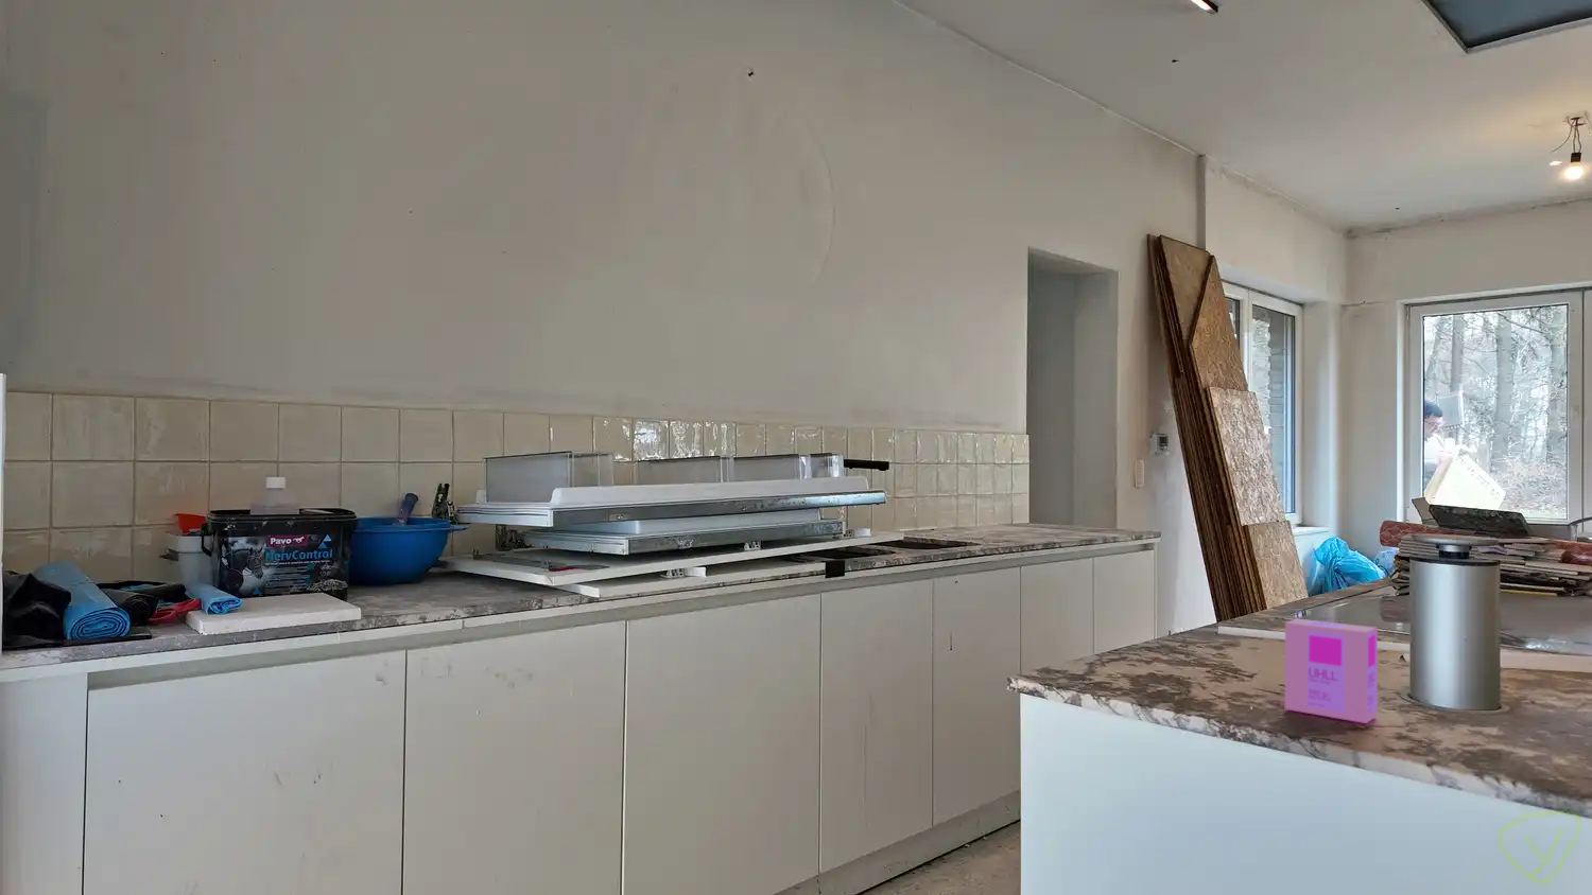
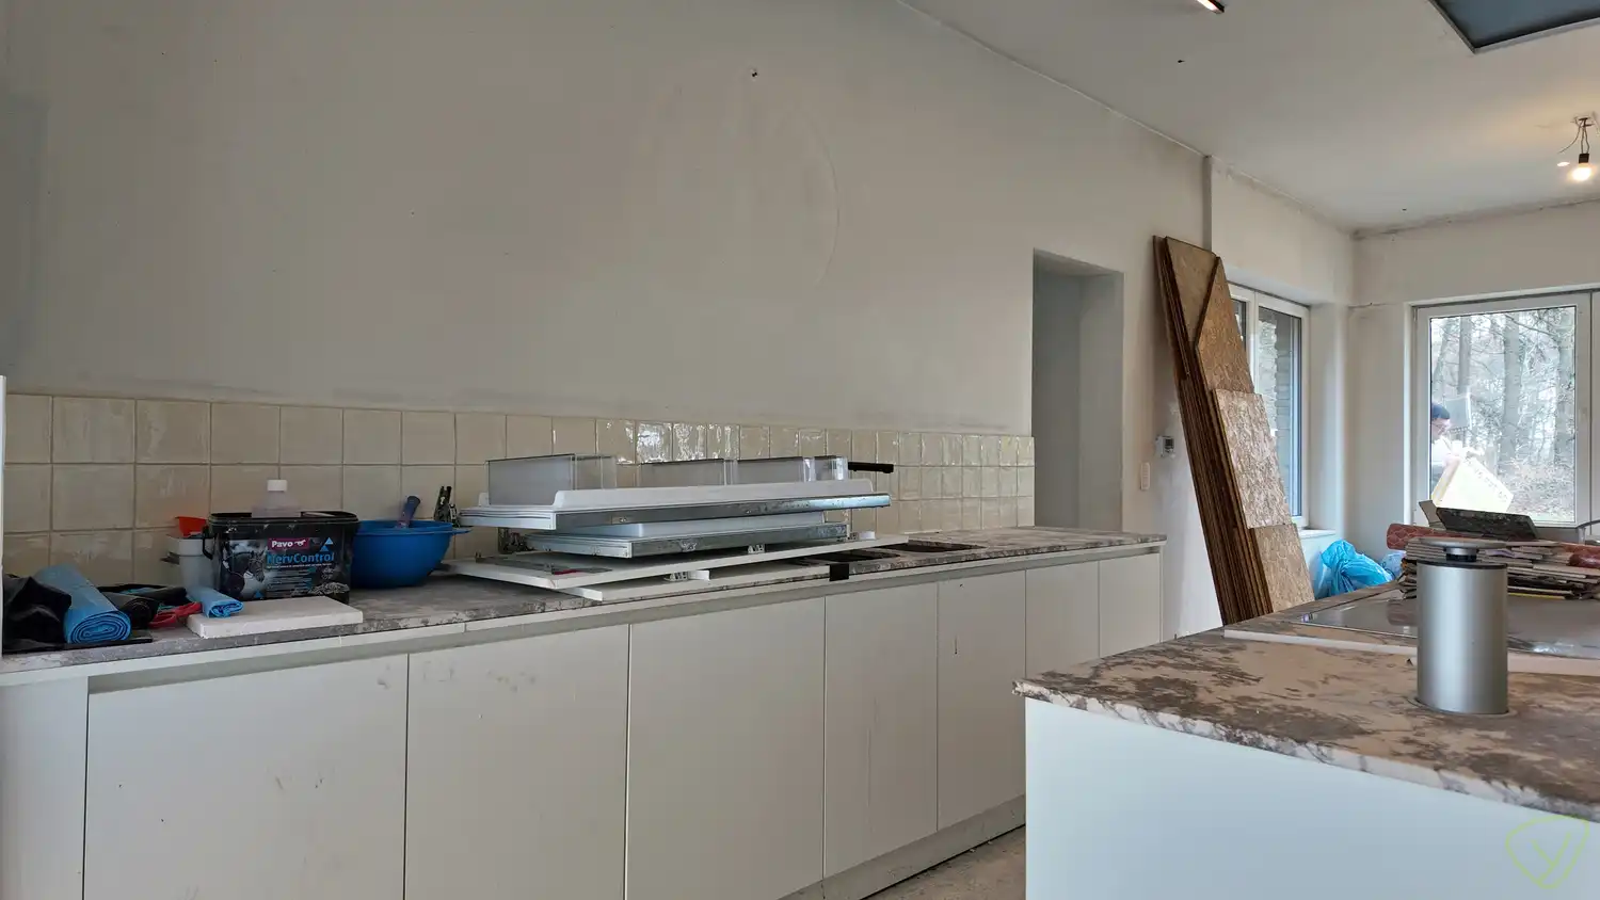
- dish soap box [1285,617,1379,725]
